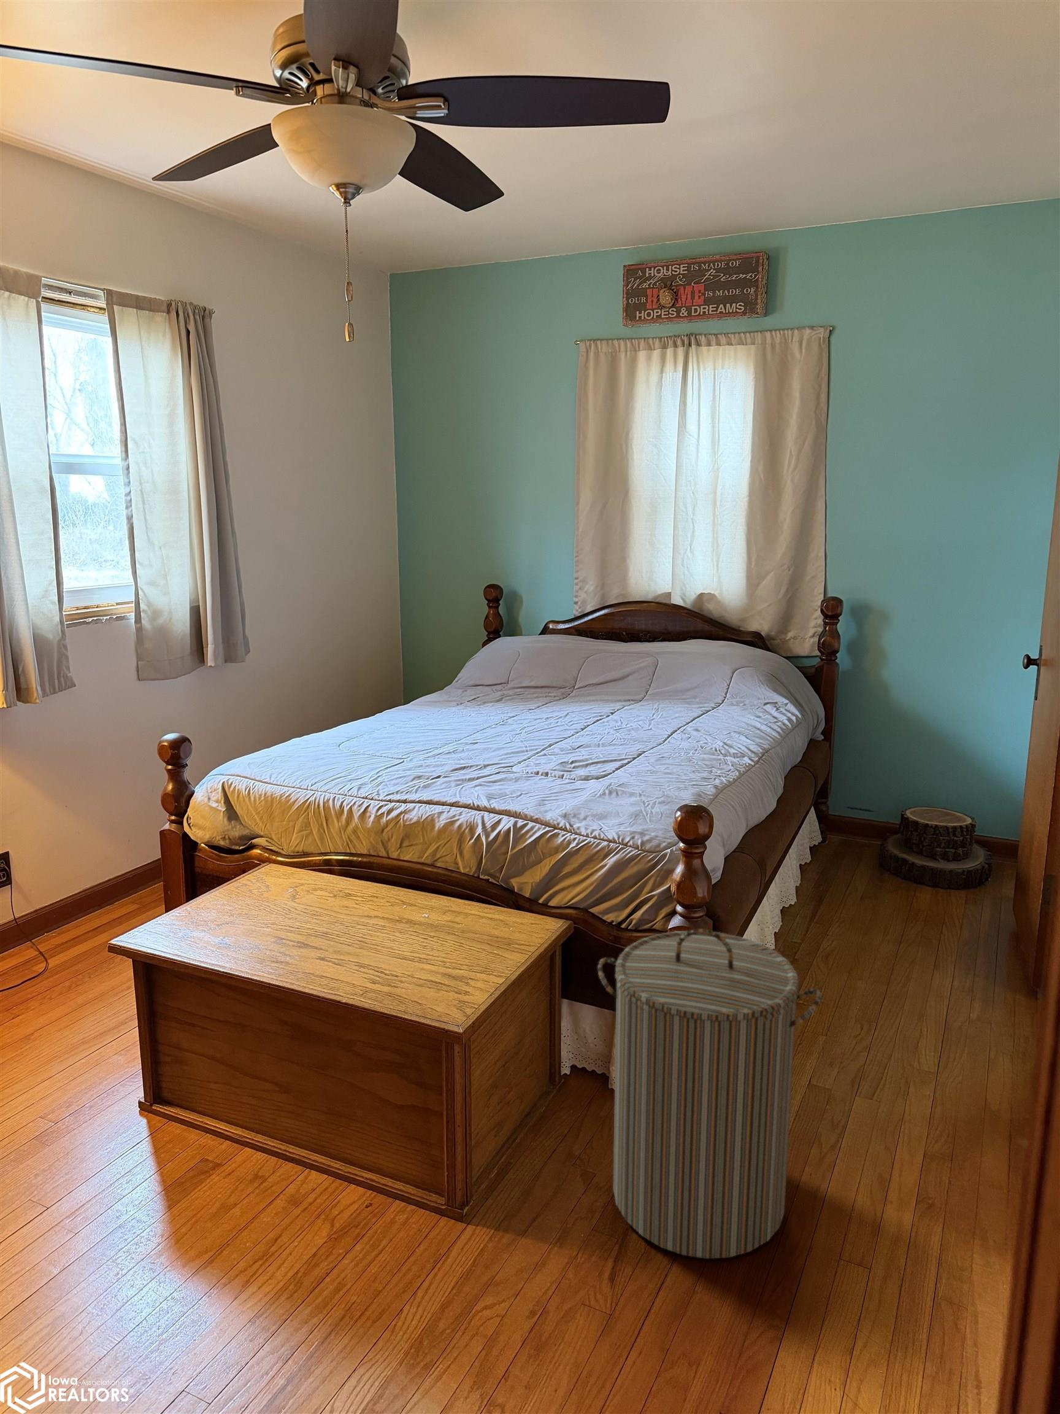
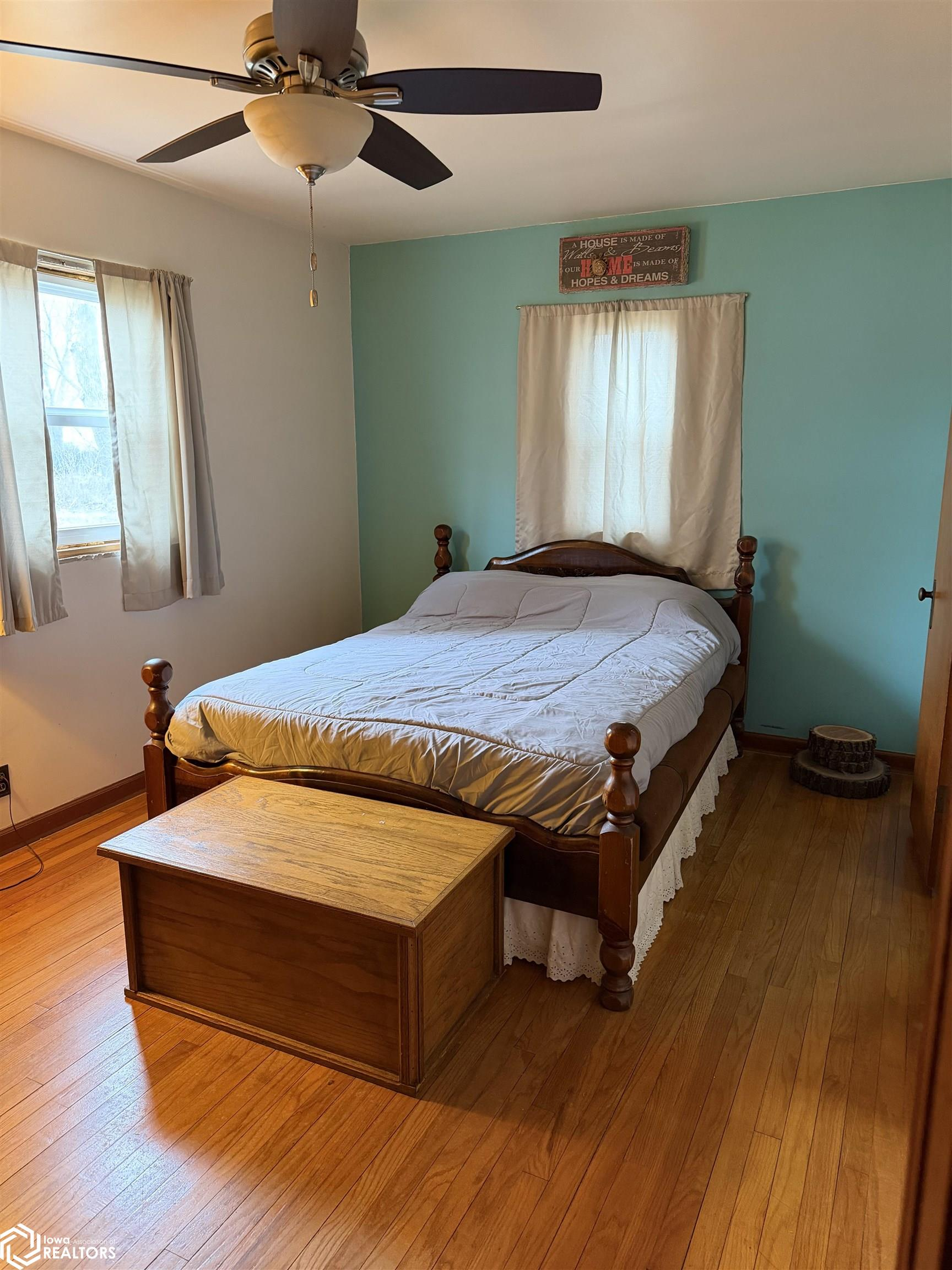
- laundry hamper [597,929,822,1259]
